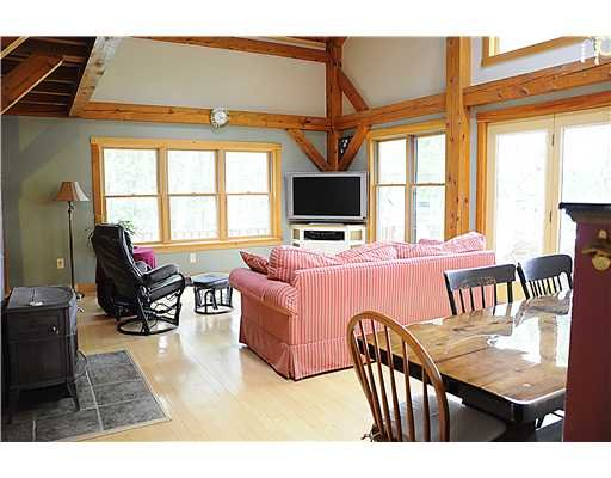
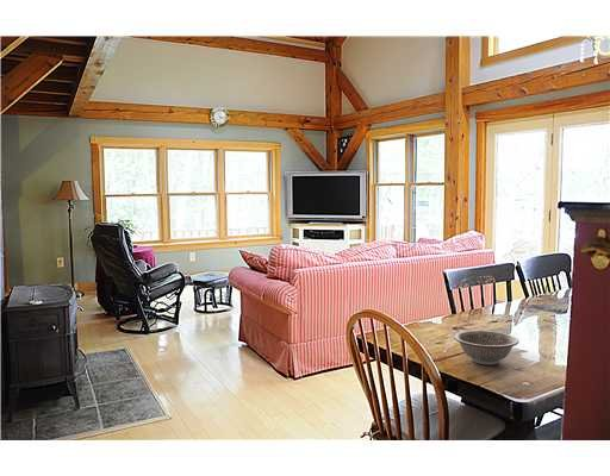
+ decorative bowl [453,330,519,365]
